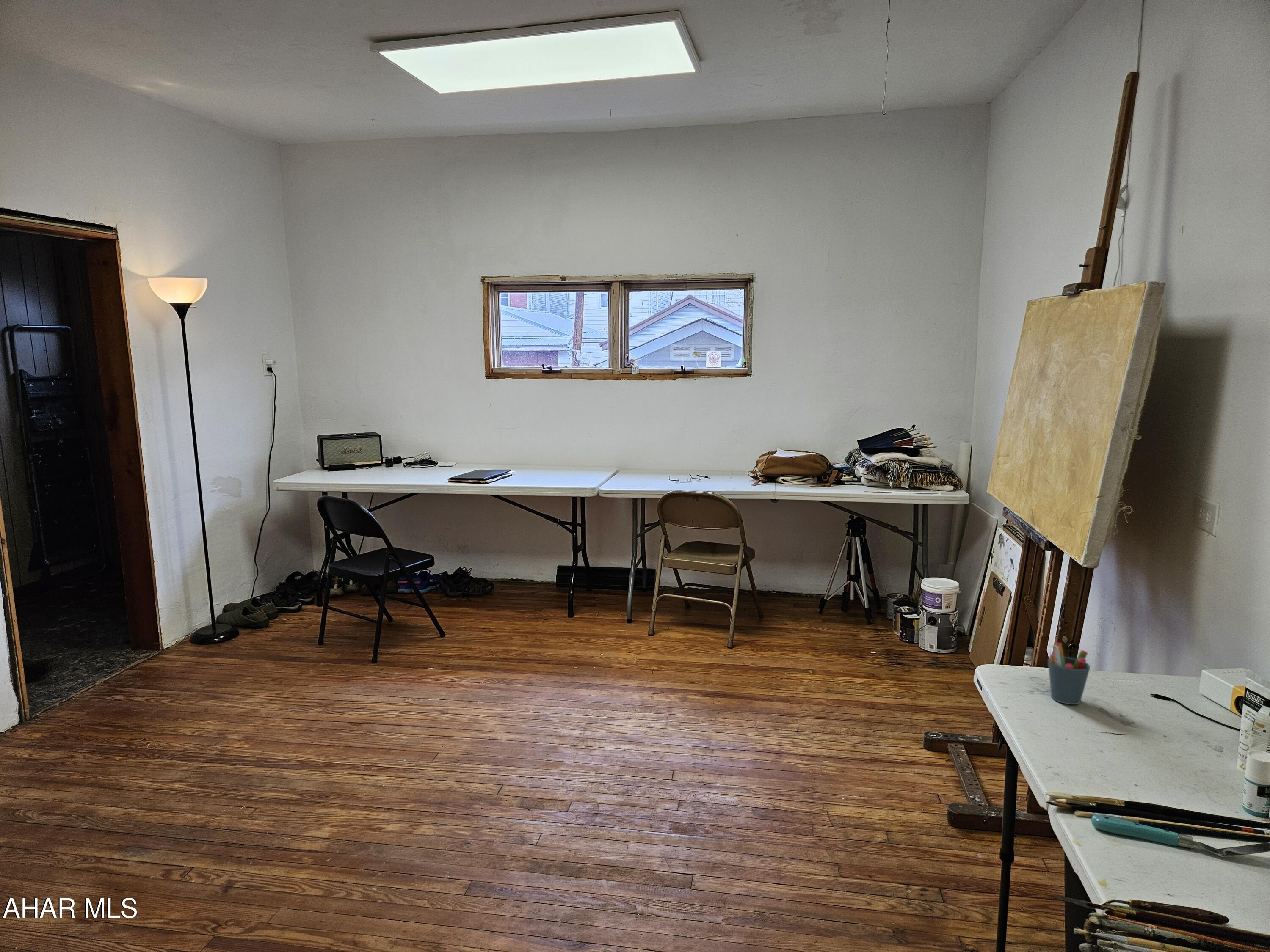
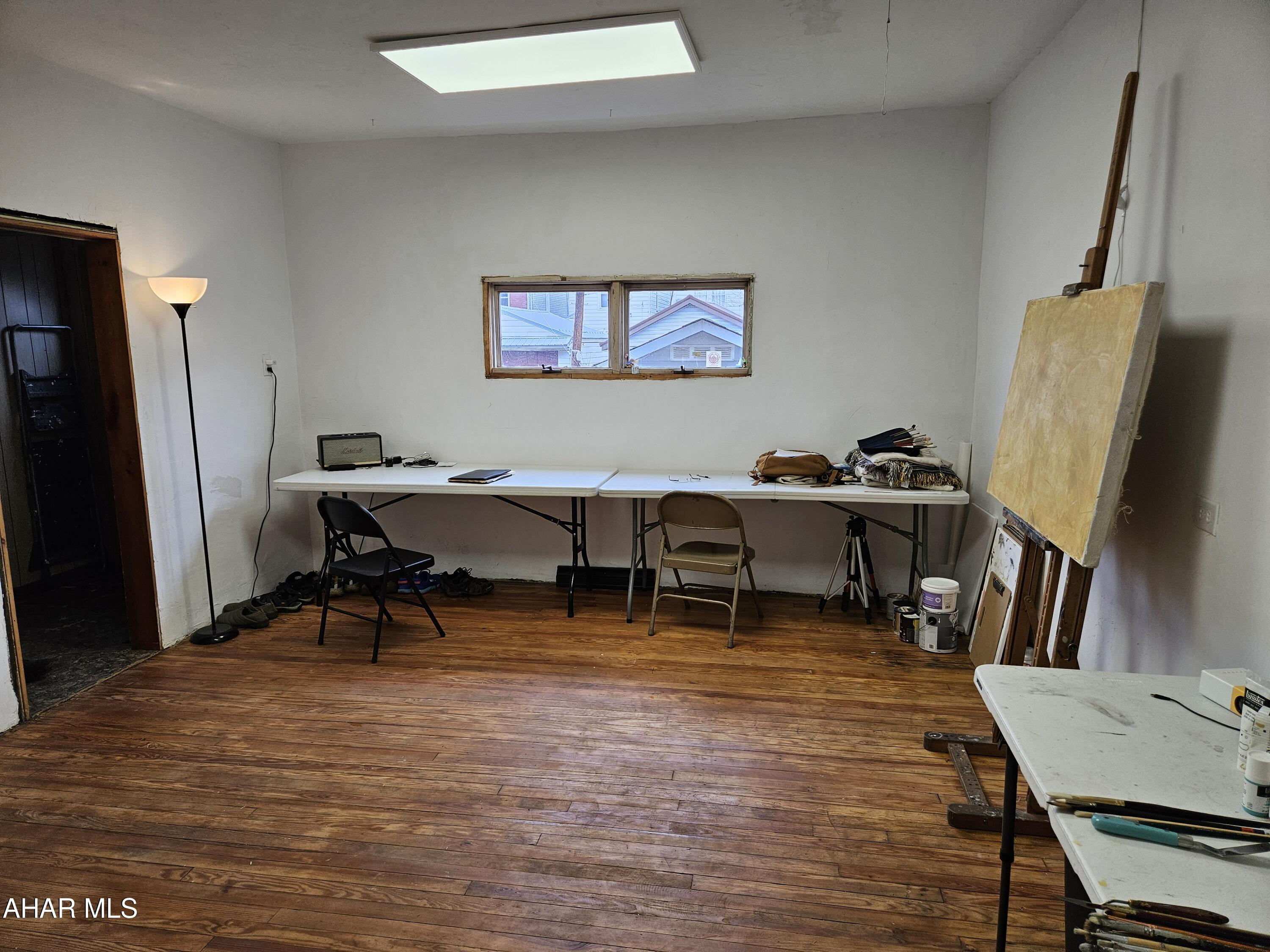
- pen holder [1047,642,1091,705]
